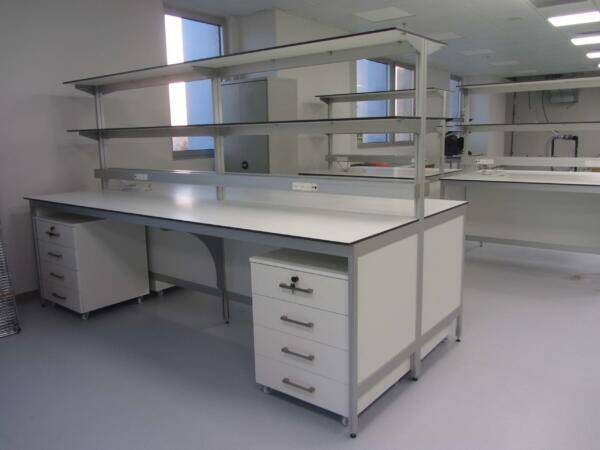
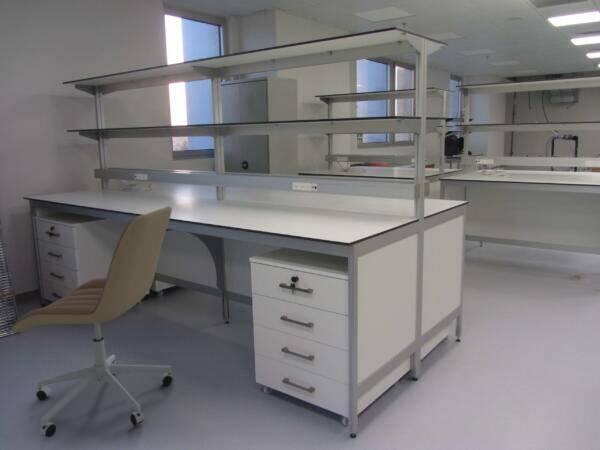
+ office chair [12,205,174,438]
